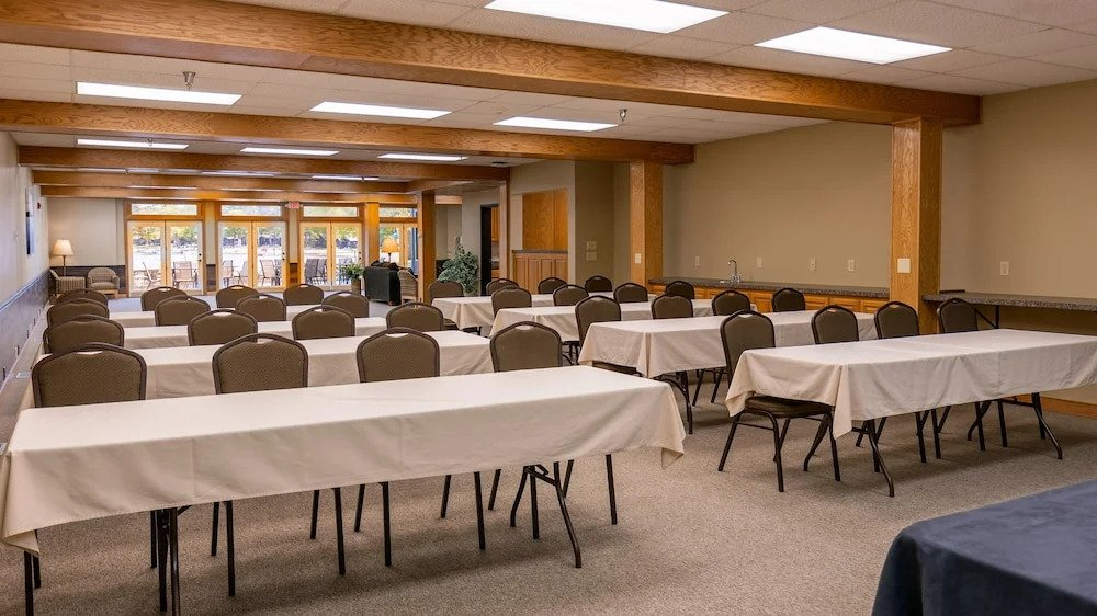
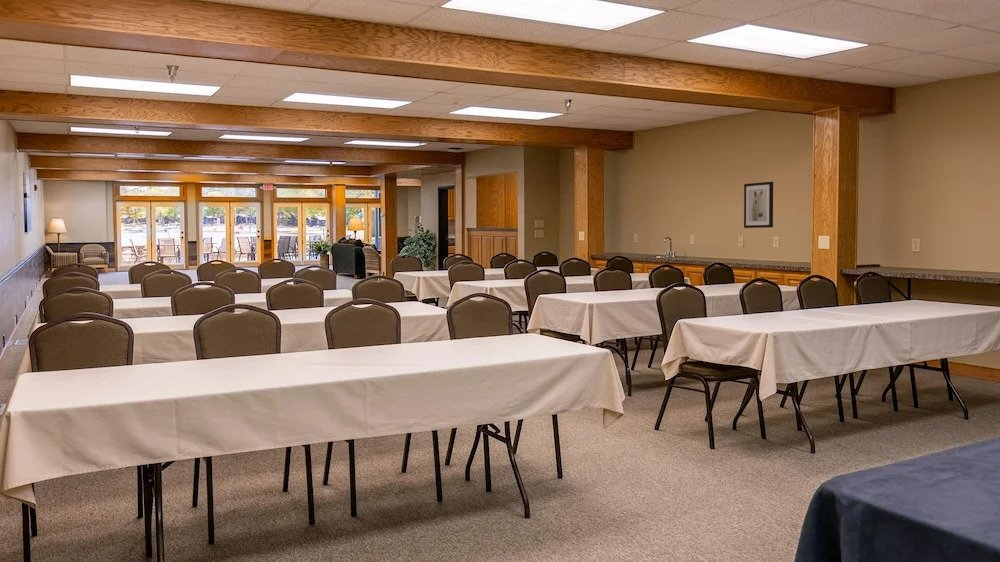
+ wall art [743,181,774,229]
